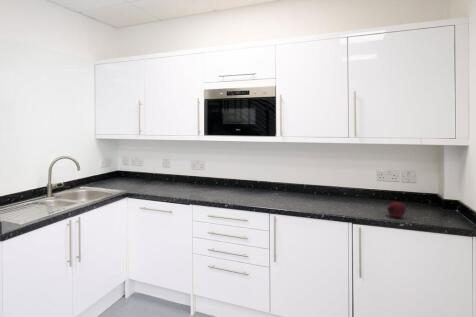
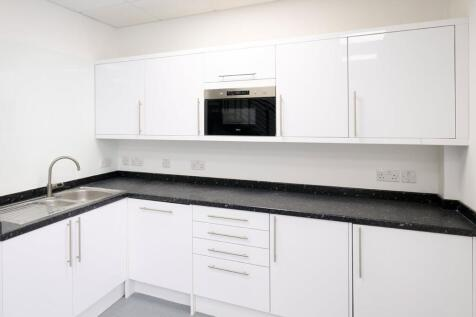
- fruit [386,200,407,218]
